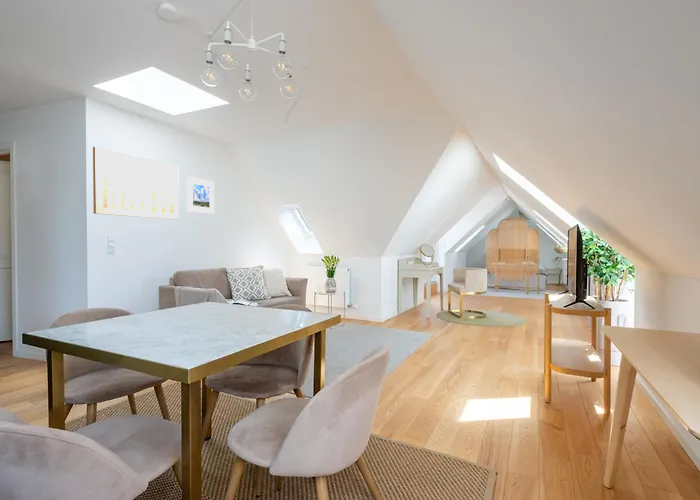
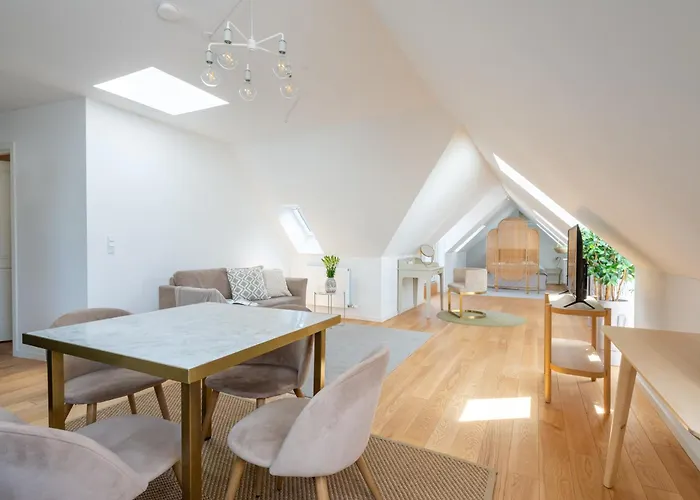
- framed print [186,176,215,215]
- wall art [92,146,180,220]
